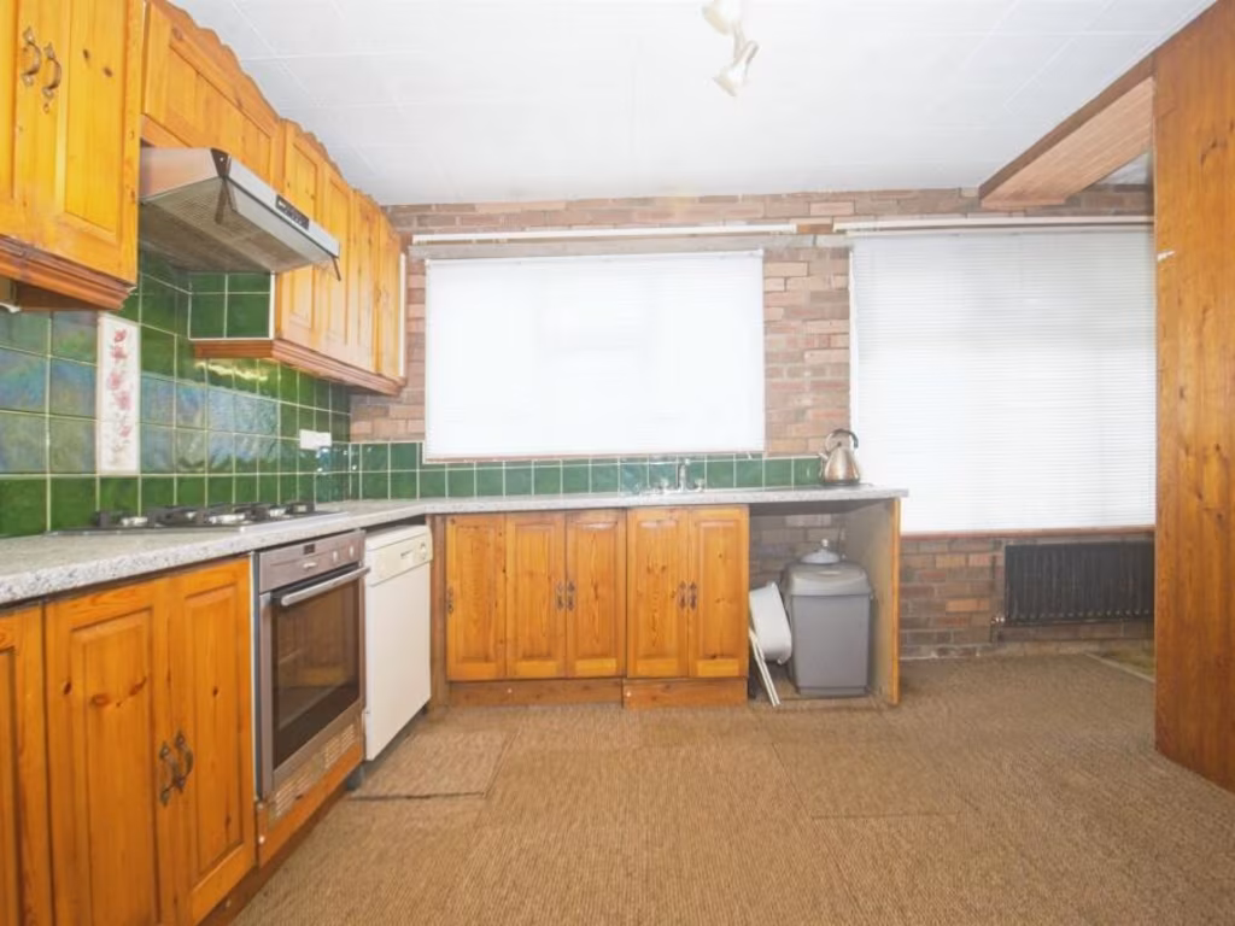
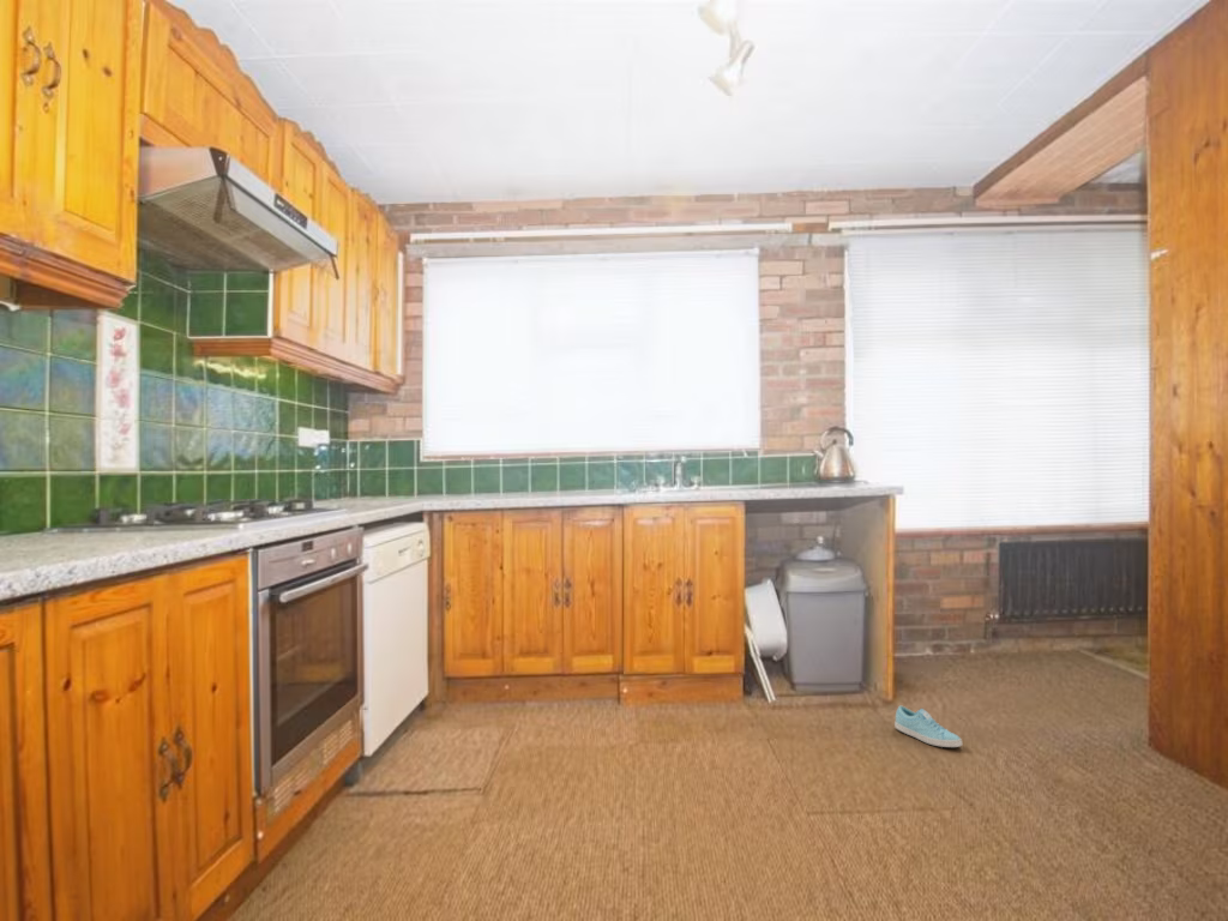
+ sneaker [893,705,963,748]
